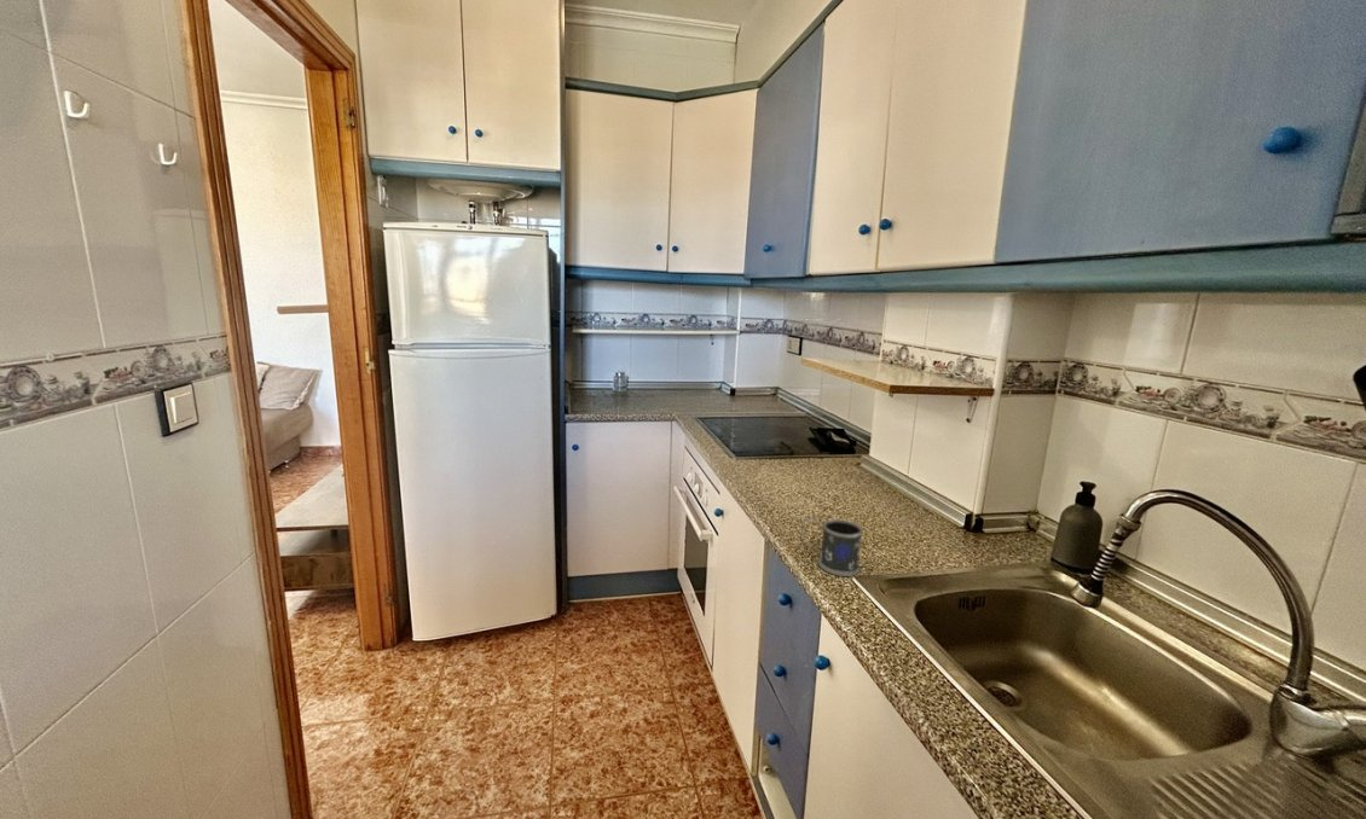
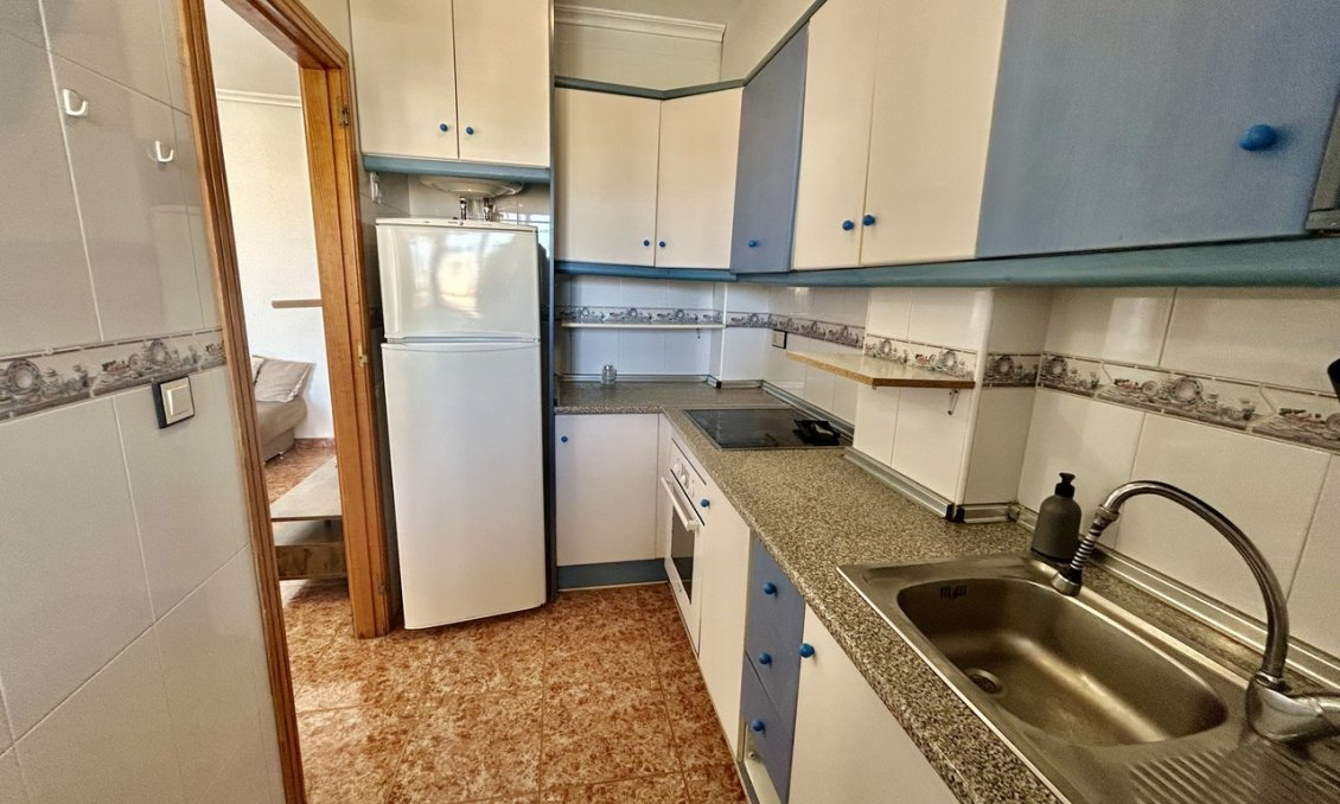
- mug [800,517,864,577]
